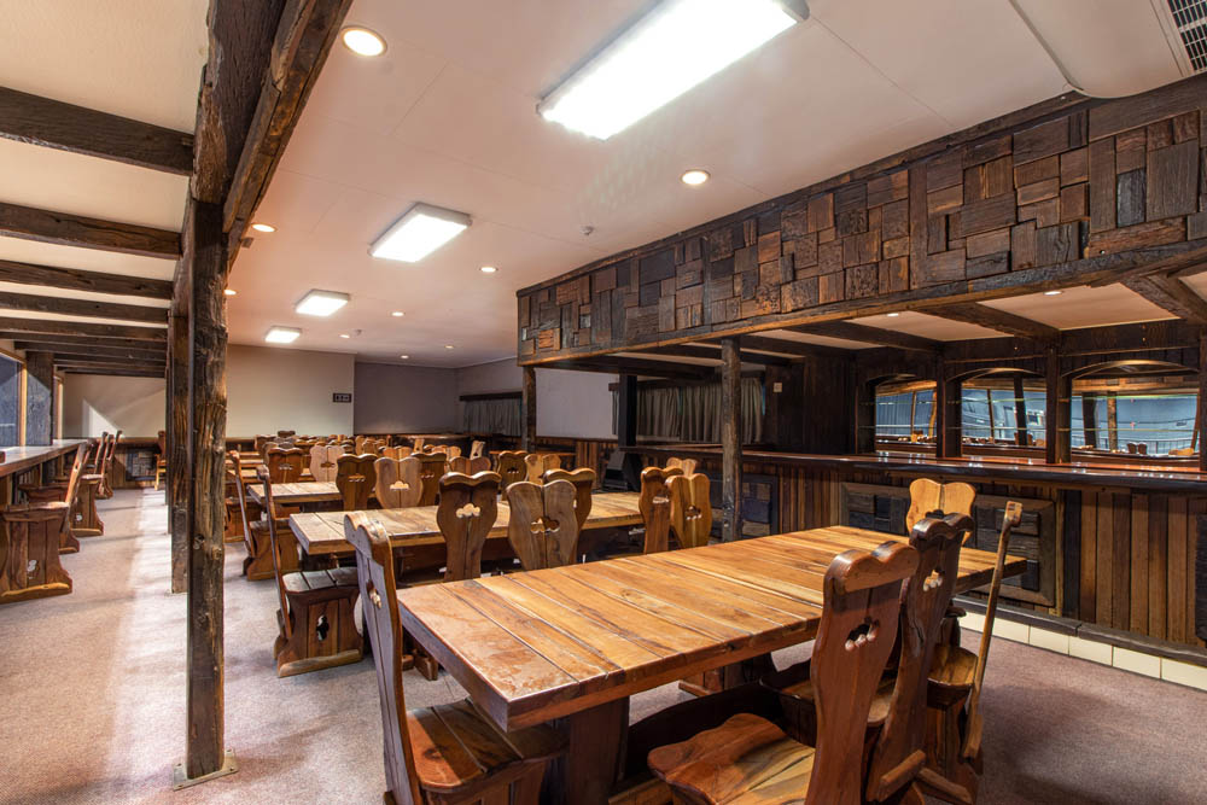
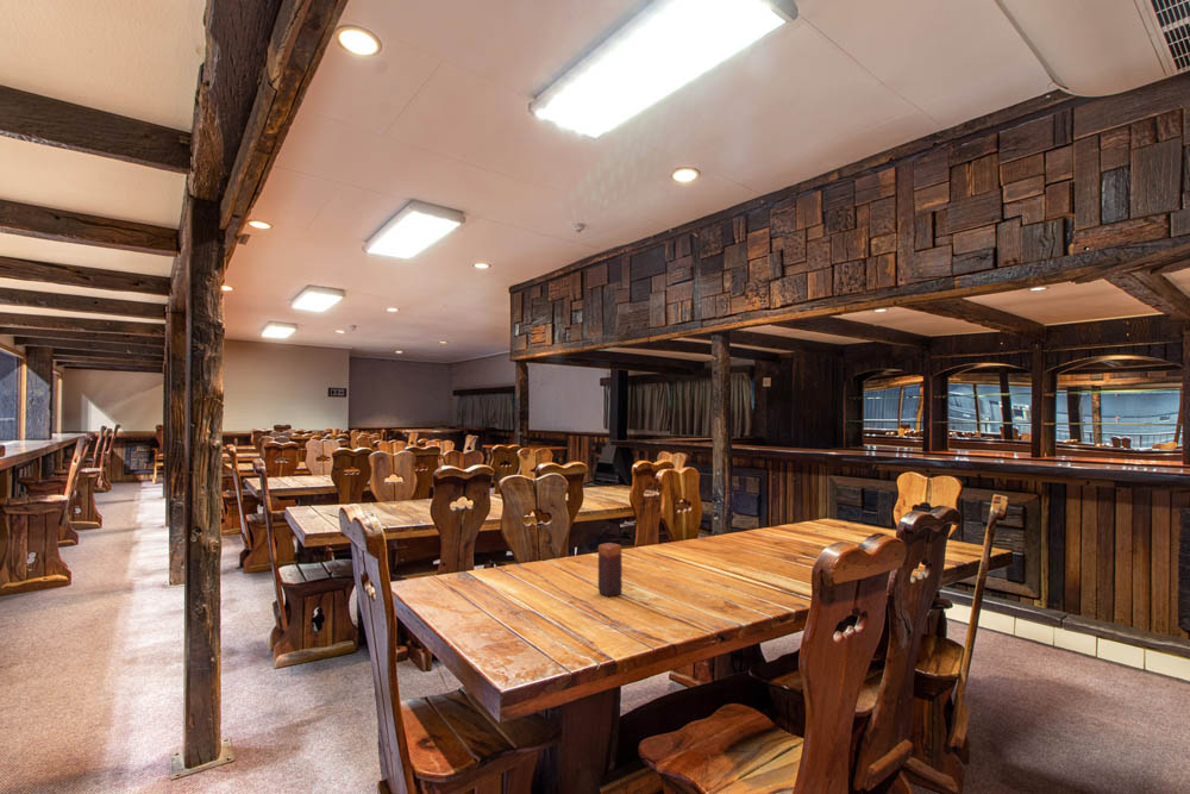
+ candle [597,542,624,598]
